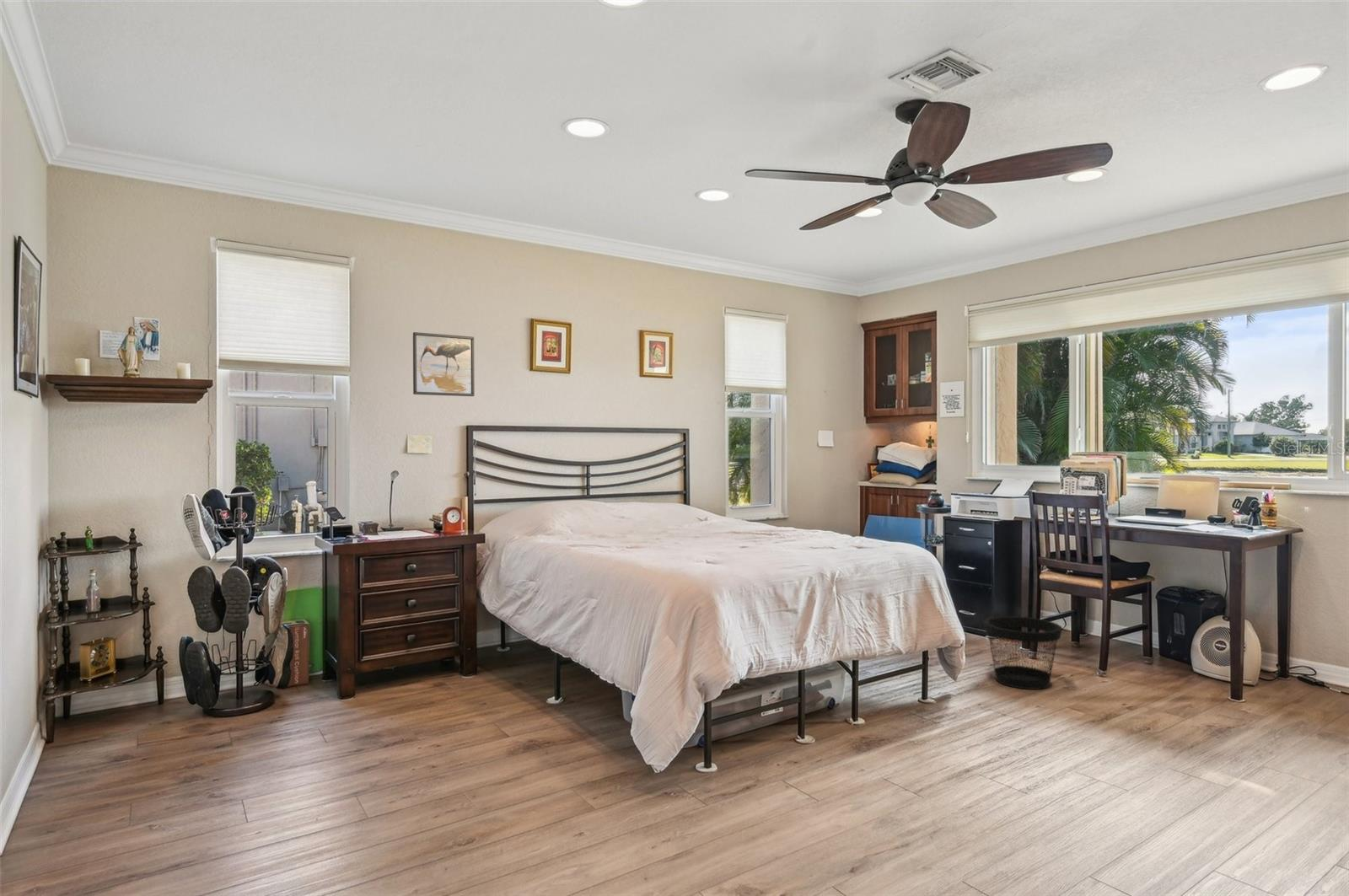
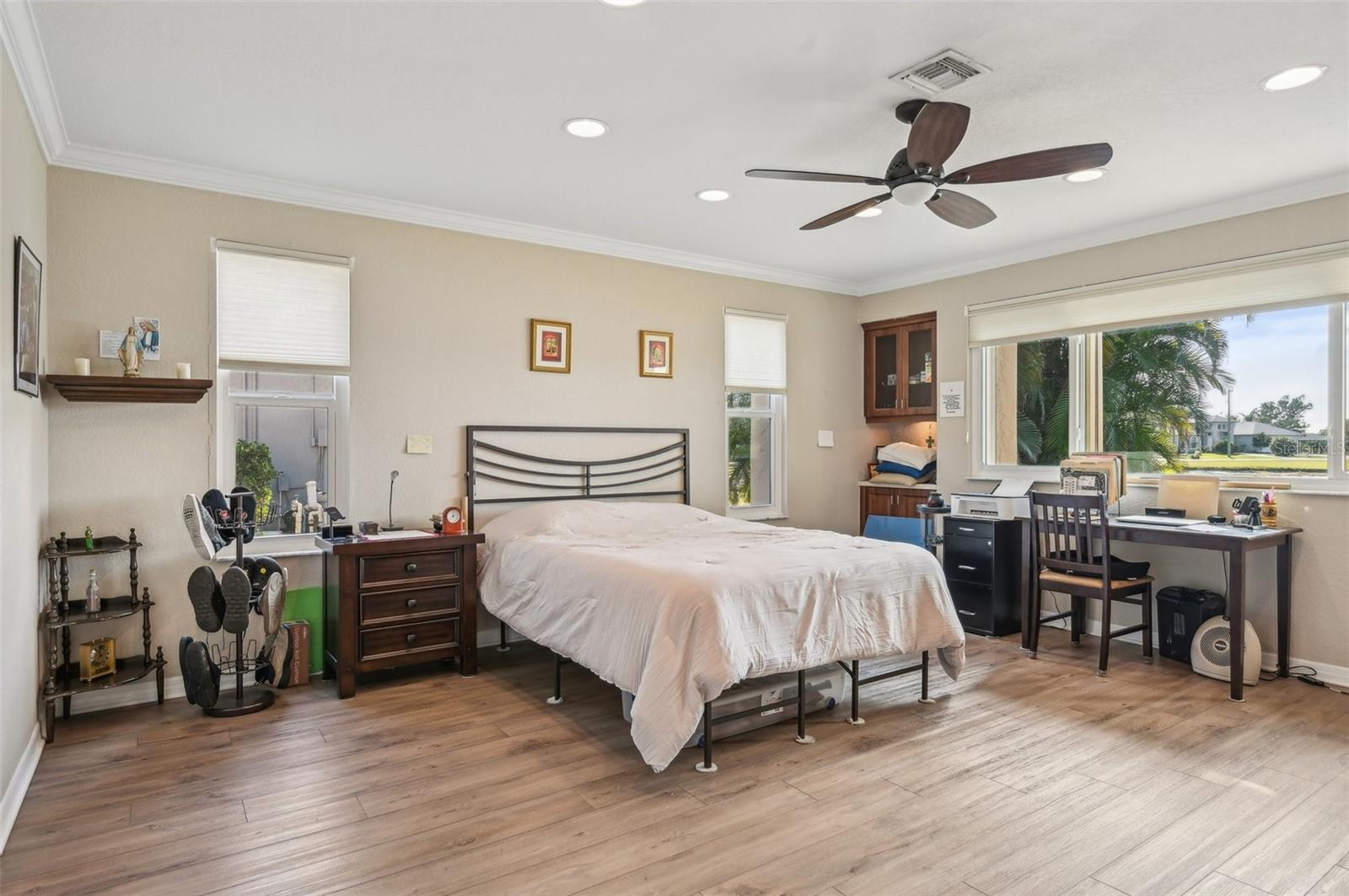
- wastebasket [983,615,1063,690]
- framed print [412,331,476,397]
